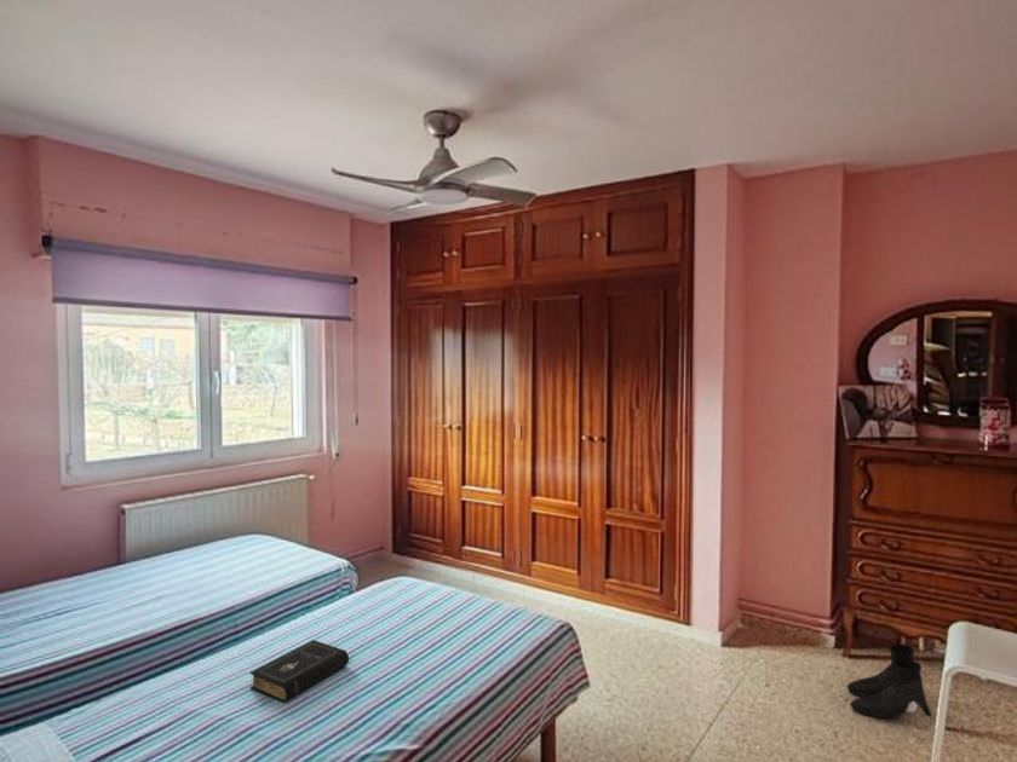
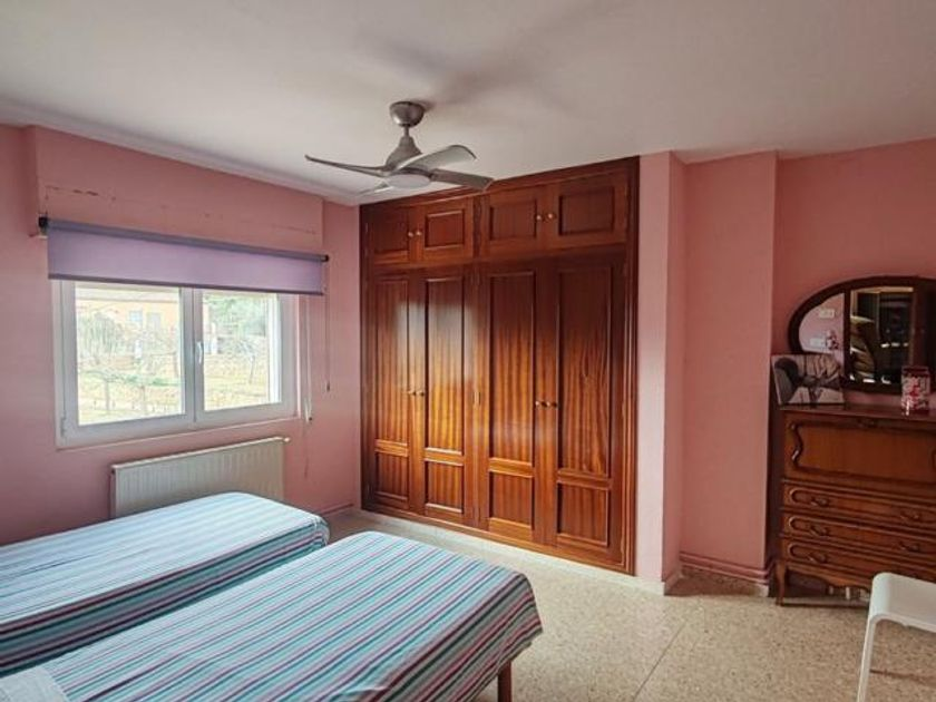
- boots [845,643,932,718]
- book [249,639,350,703]
